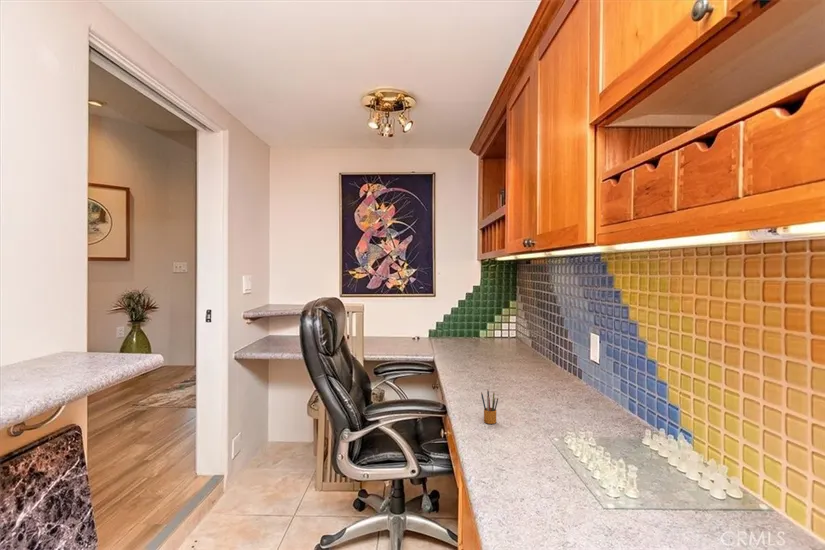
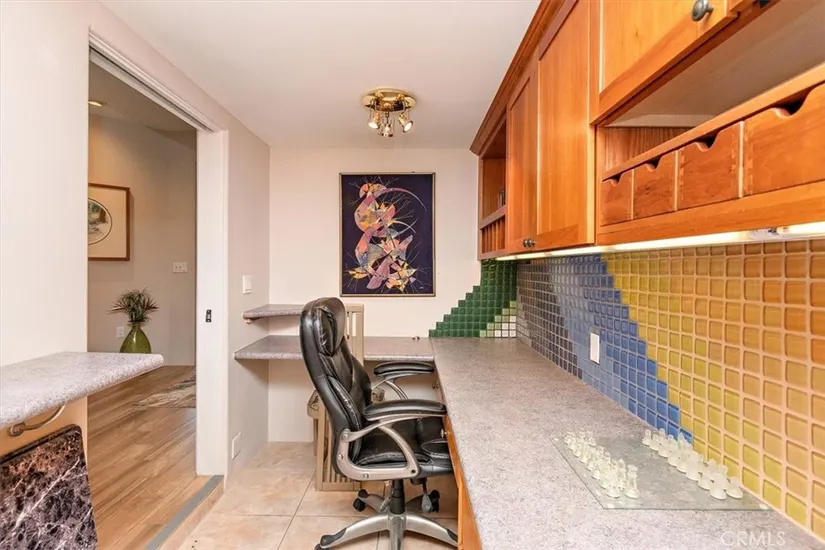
- pencil box [480,389,499,425]
